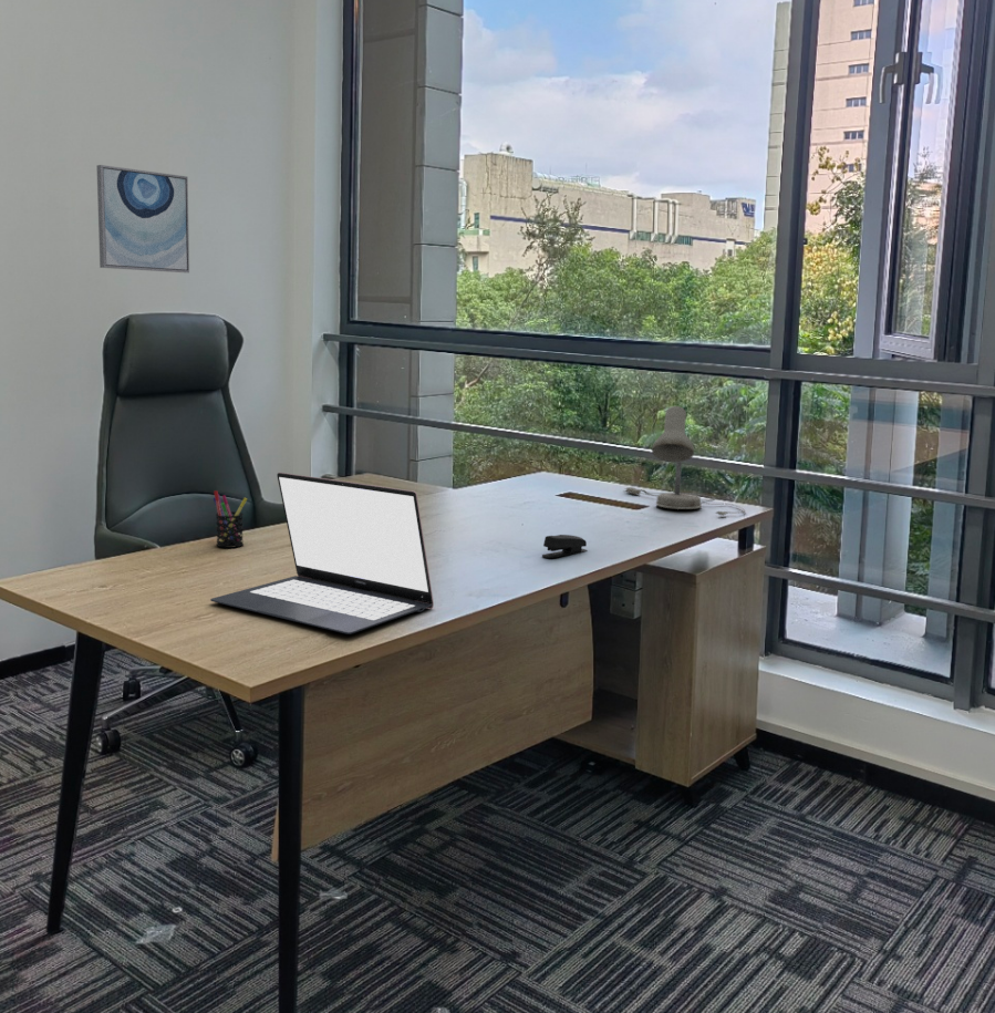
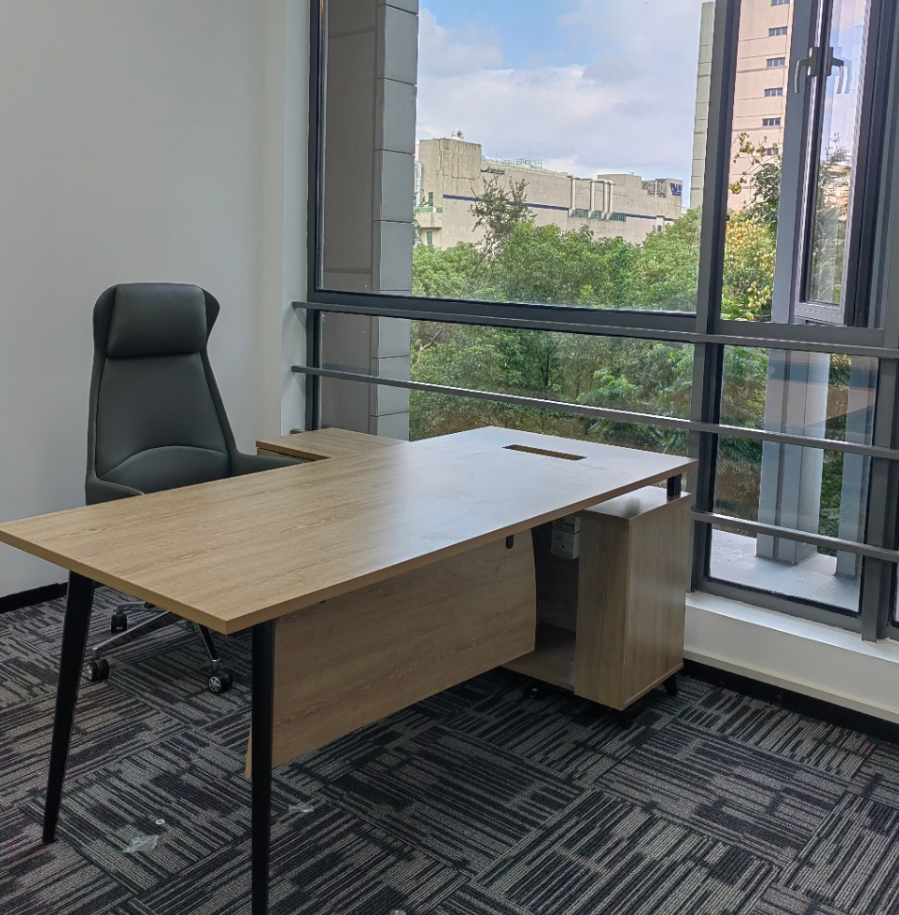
- stapler [541,534,589,559]
- laptop [209,472,435,635]
- pen holder [213,489,248,549]
- desk lamp [623,405,746,517]
- wall art [96,164,190,273]
